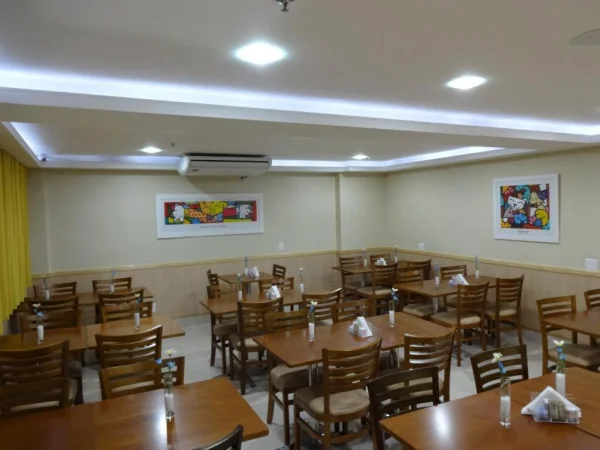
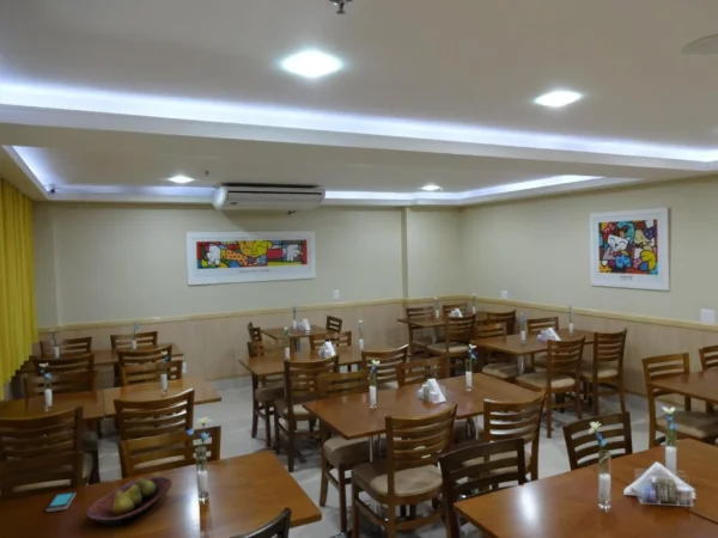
+ smartphone [45,490,77,513]
+ fruit bowl [85,476,174,528]
